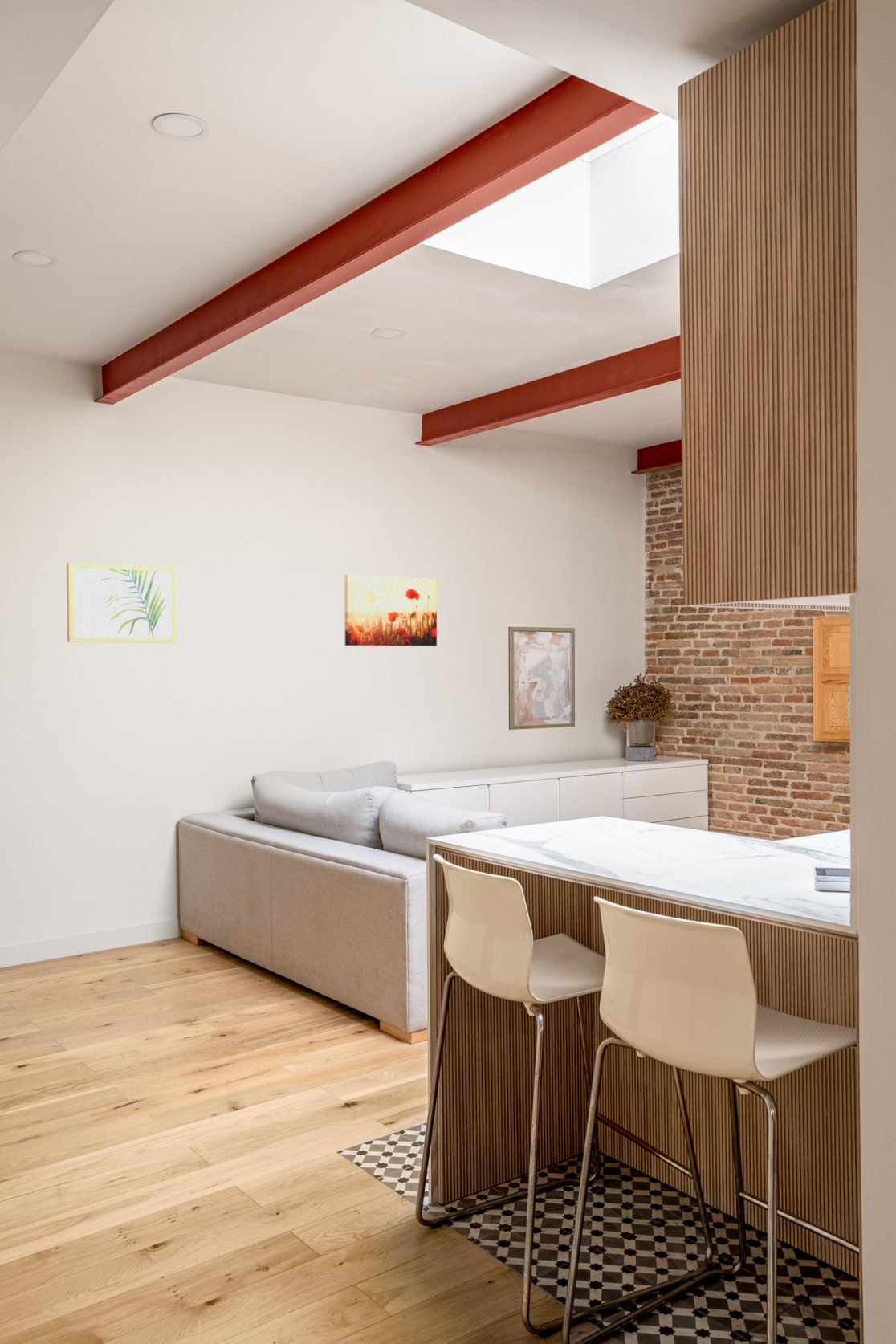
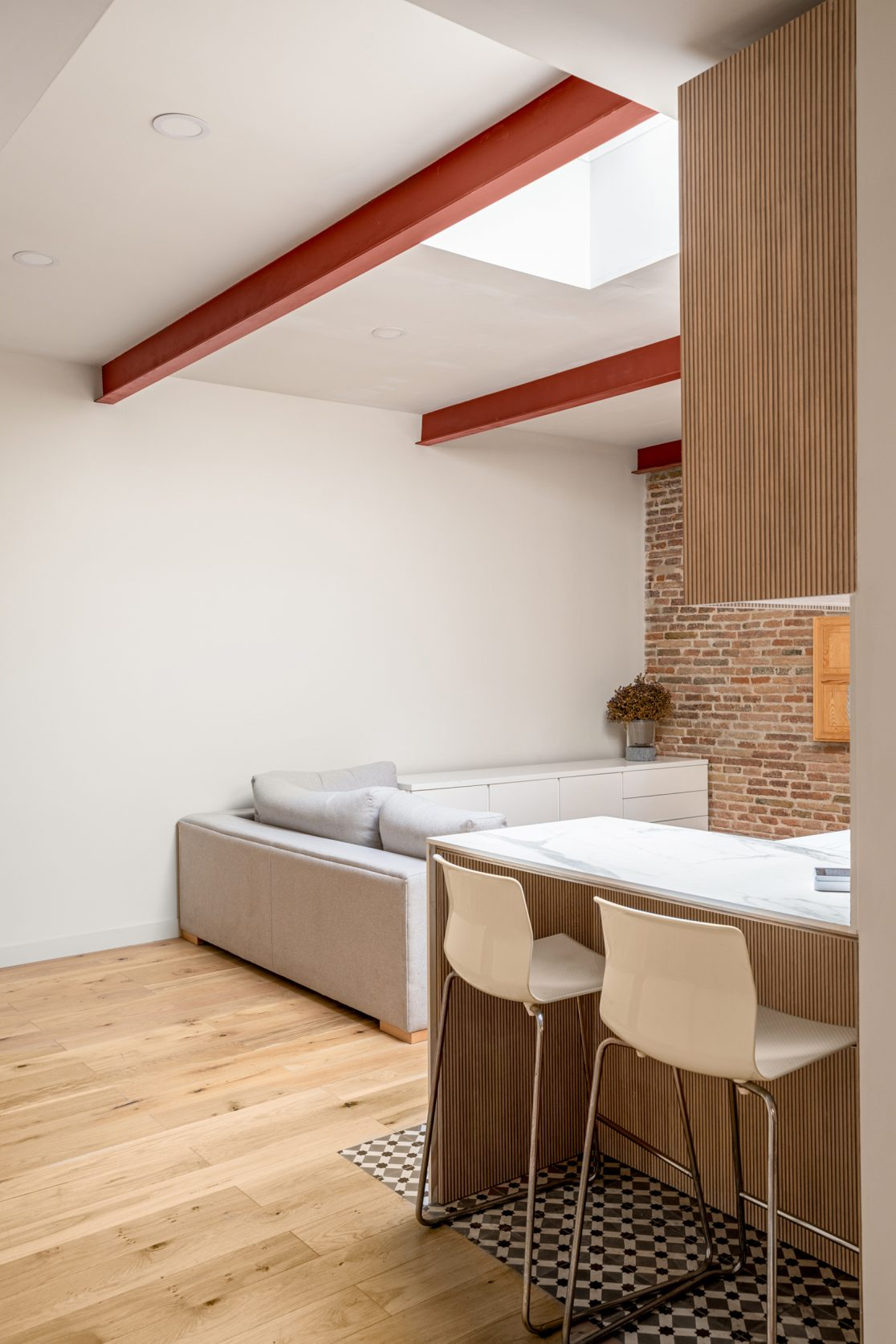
- wall art [344,574,438,647]
- wall art [66,562,177,644]
- wall art [507,626,576,731]
